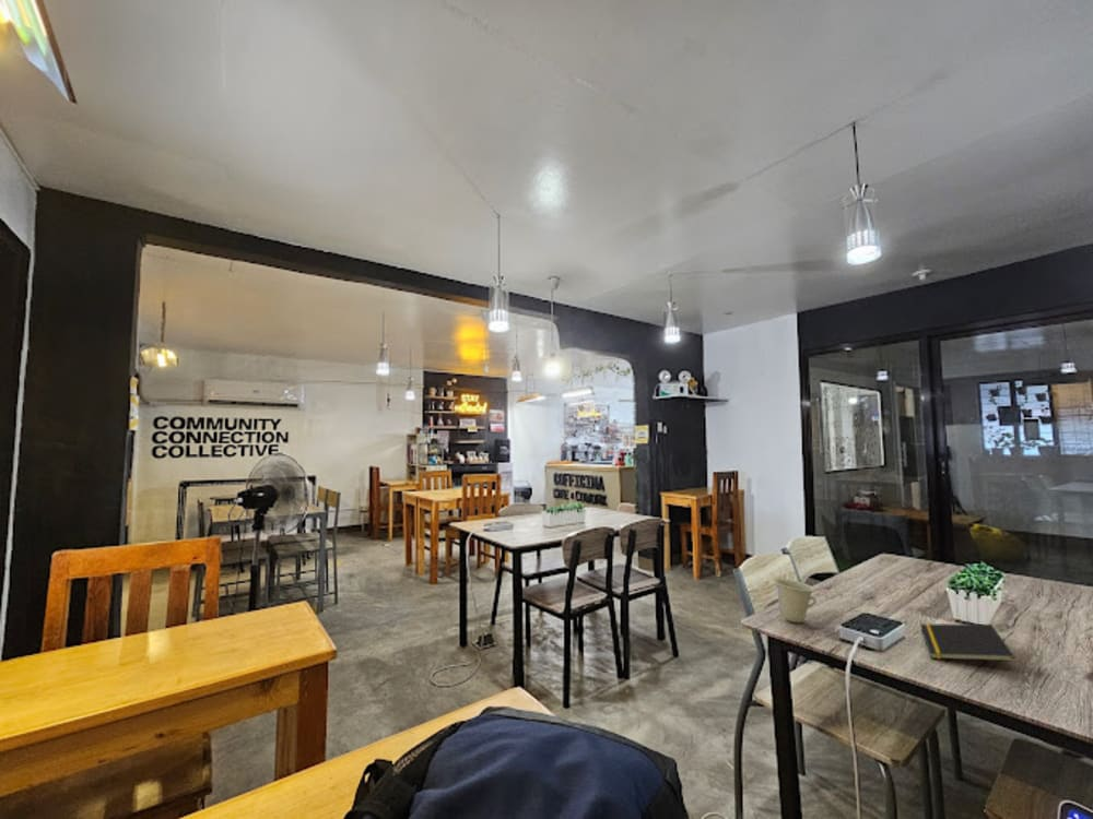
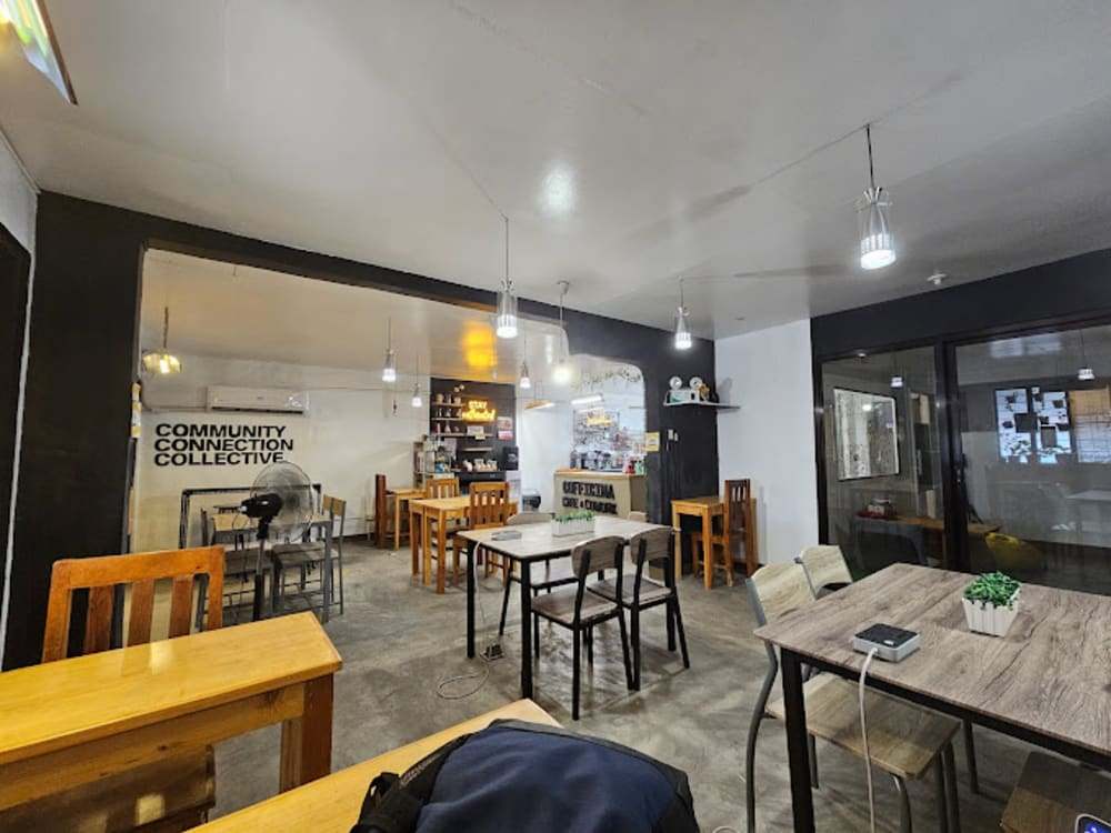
- notepad [919,622,1018,662]
- cup [773,578,818,624]
